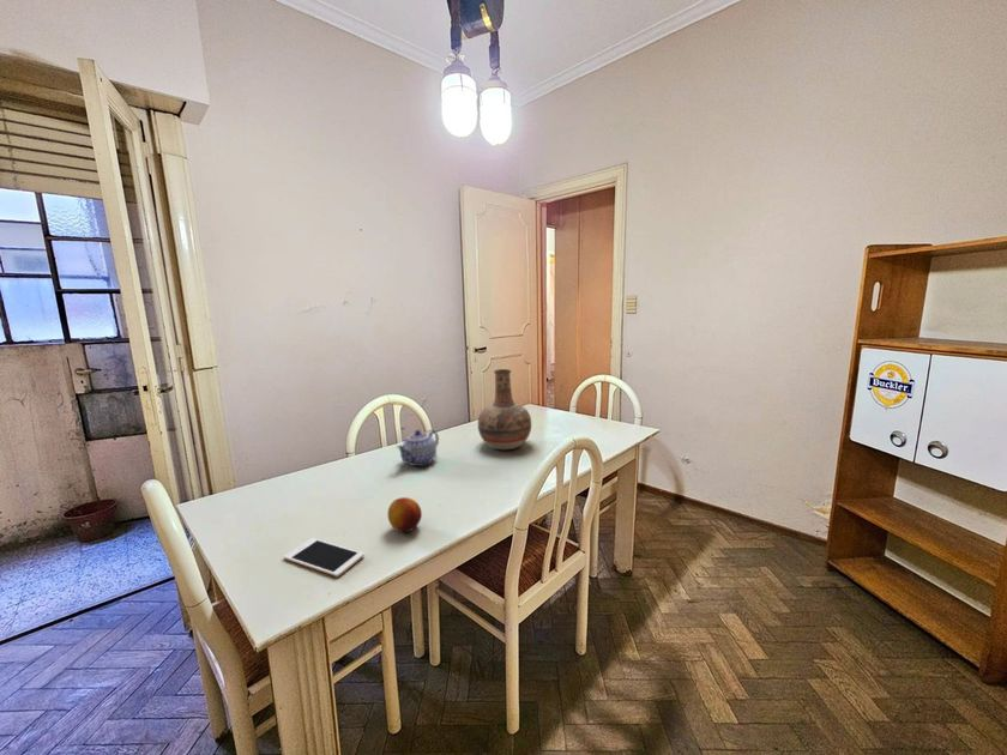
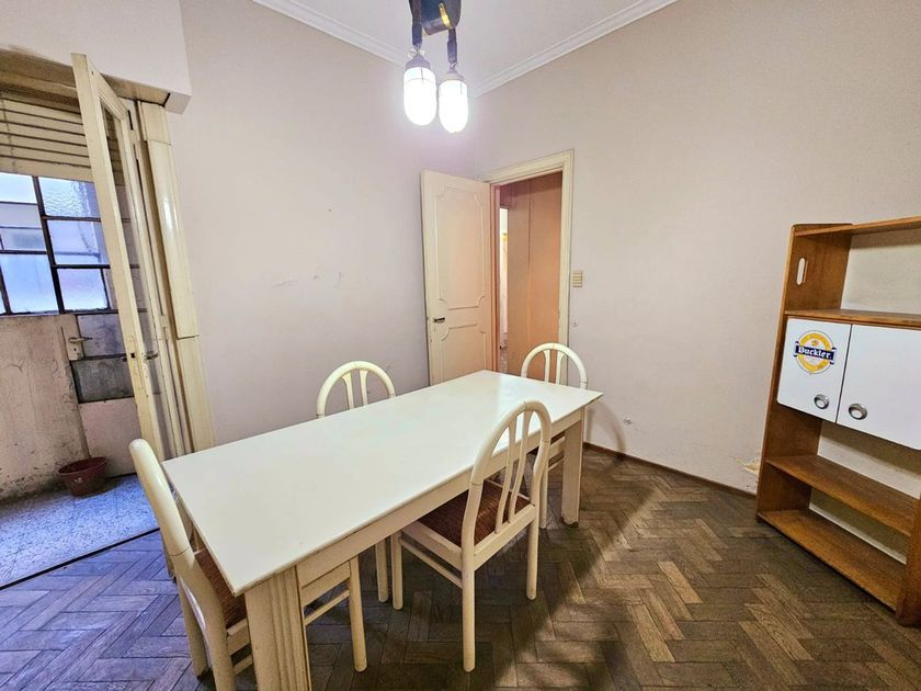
- fruit [386,496,423,533]
- teapot [396,429,440,467]
- cell phone [283,537,366,578]
- vase [477,368,532,451]
